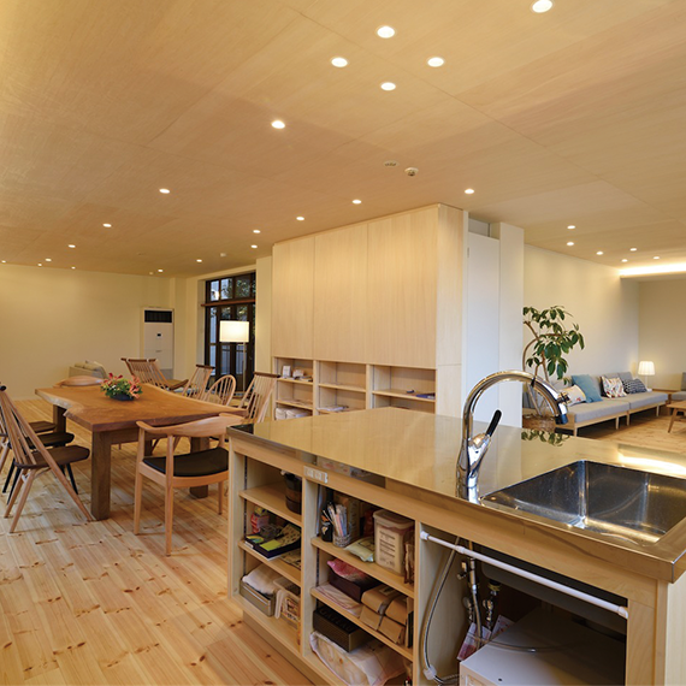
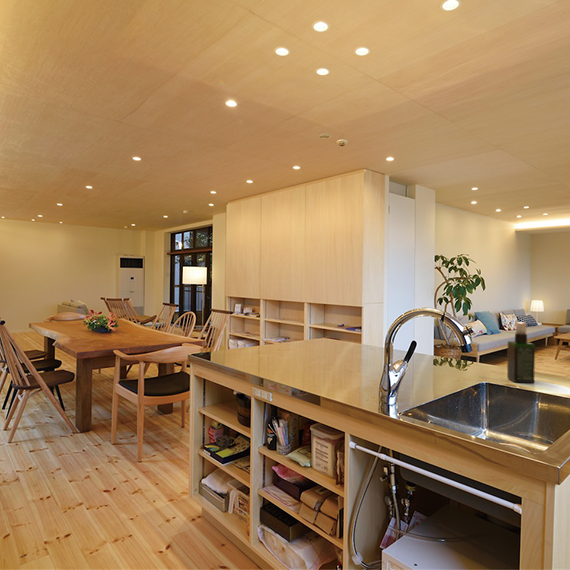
+ spray bottle [506,321,536,384]
